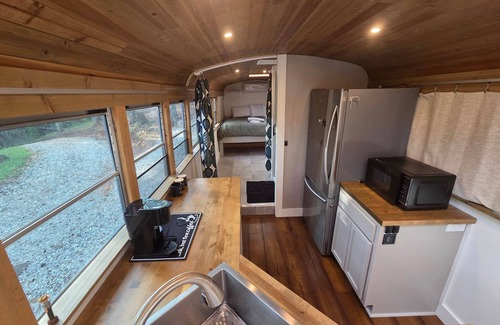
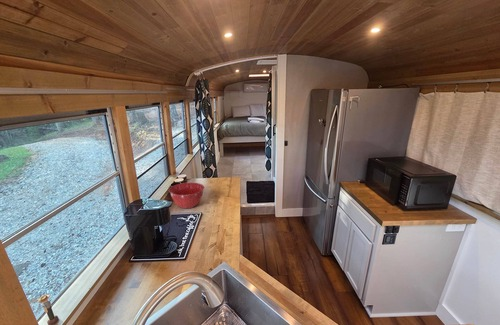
+ mixing bowl [168,182,205,209]
